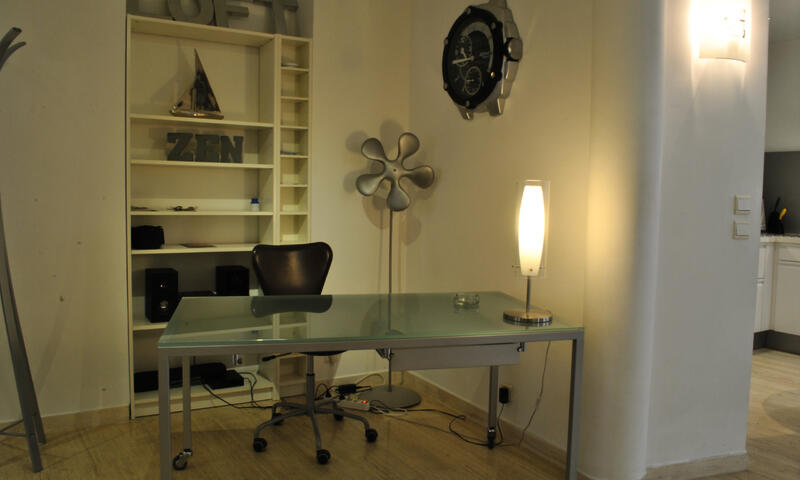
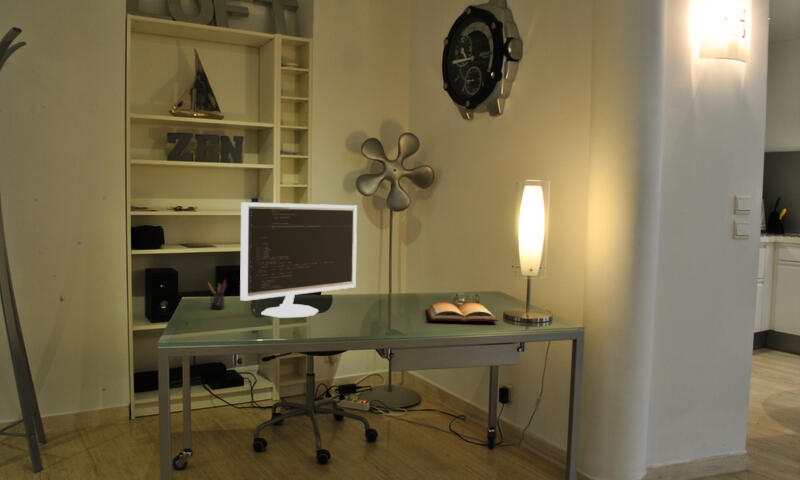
+ pen holder [207,279,228,310]
+ bible [426,301,499,323]
+ computer monitor [239,201,358,319]
